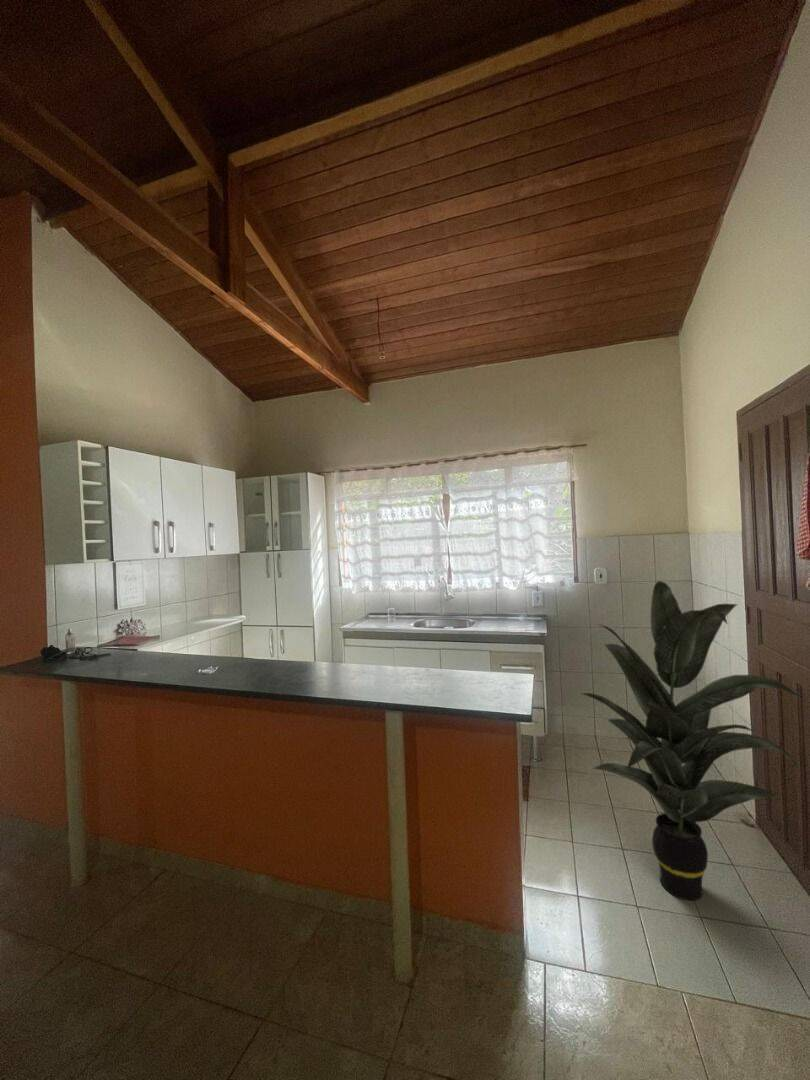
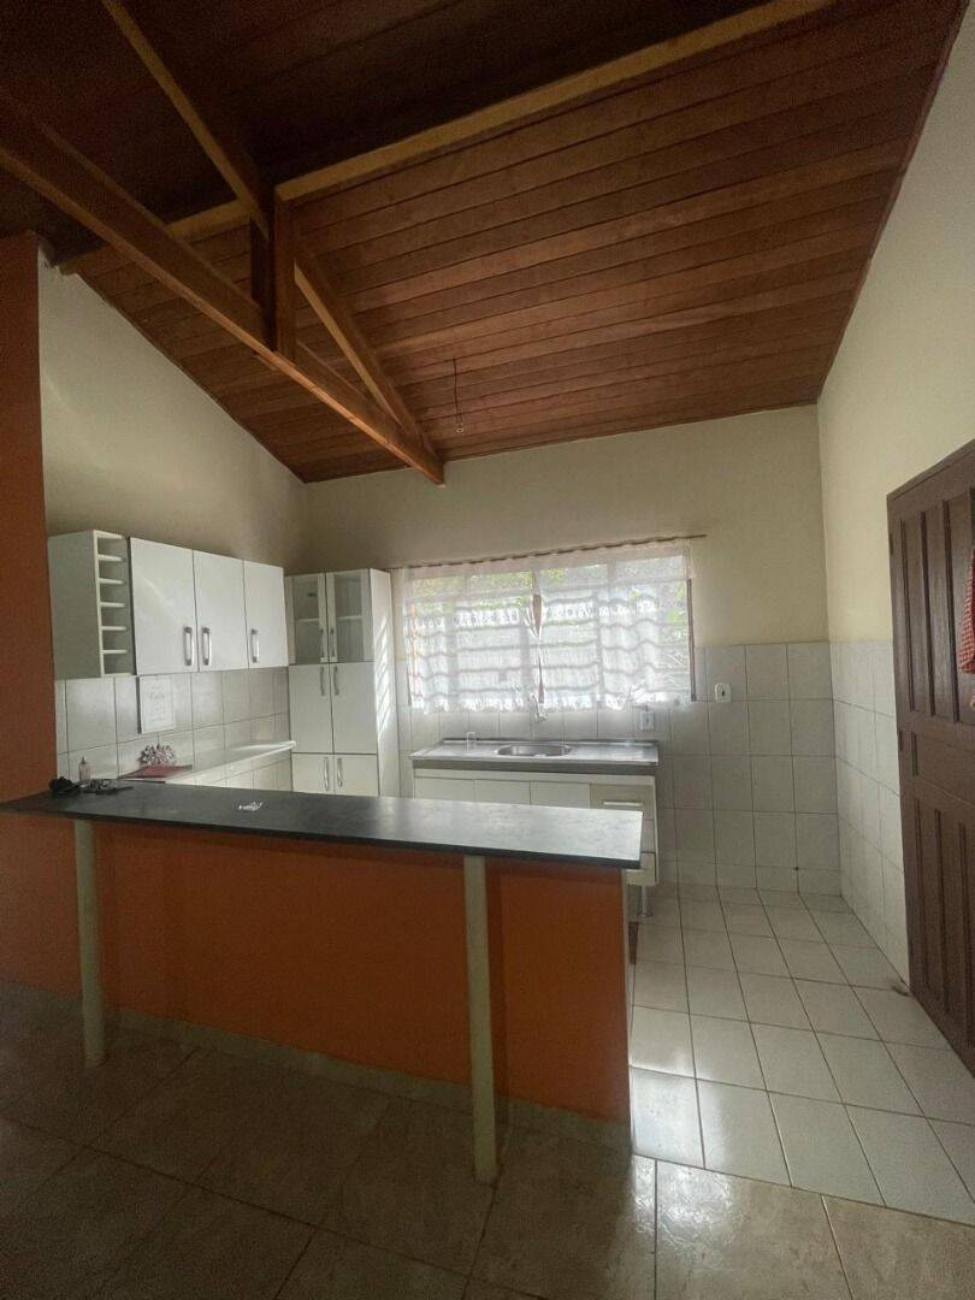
- indoor plant [580,580,809,902]
